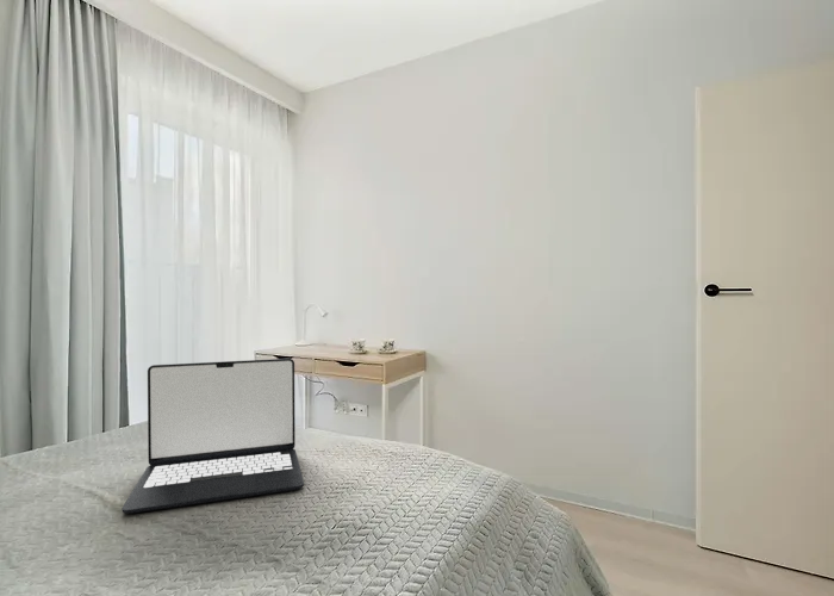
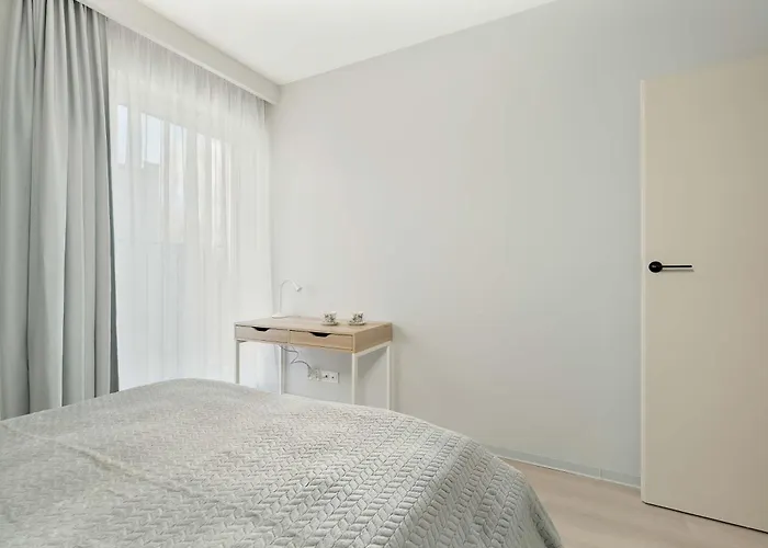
- laptop [120,358,305,515]
